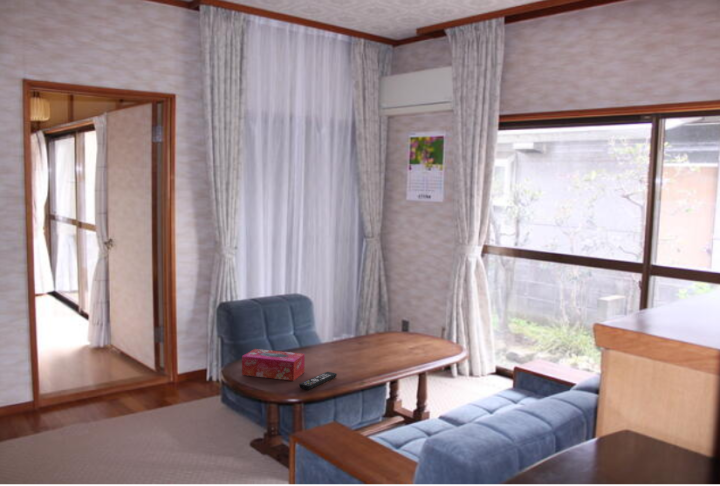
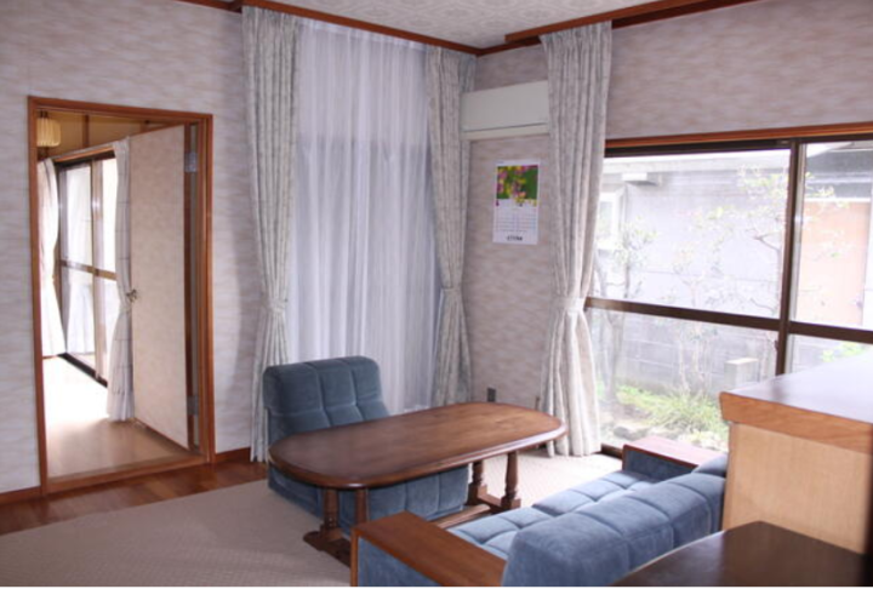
- remote control [298,371,338,391]
- tissue box [241,348,306,382]
